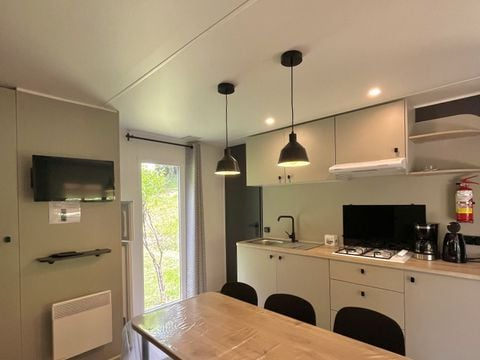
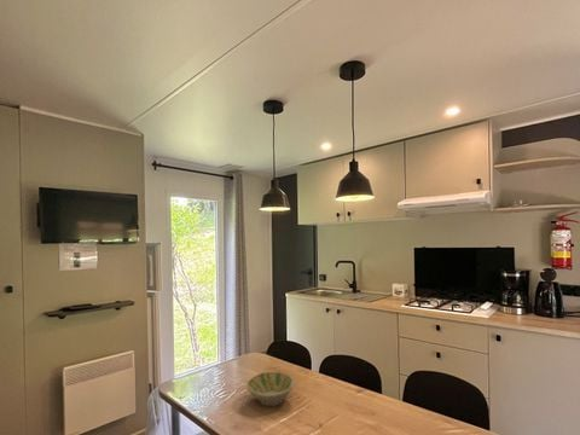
+ bowl [246,371,296,407]
